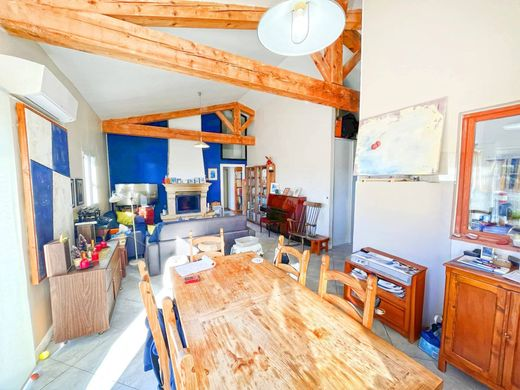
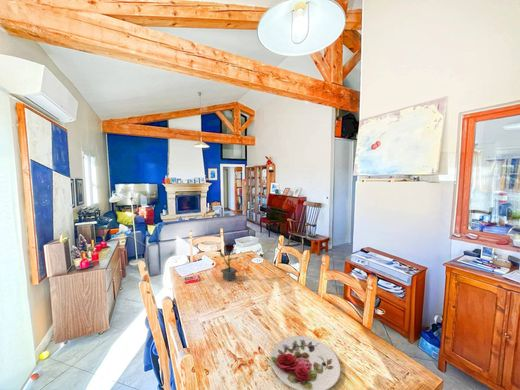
+ potted flower [219,243,240,283]
+ plate [270,335,341,390]
